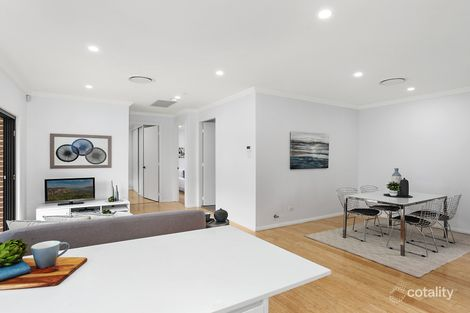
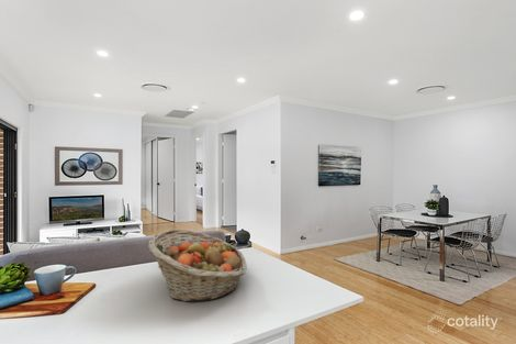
+ fruit basket [147,229,248,303]
